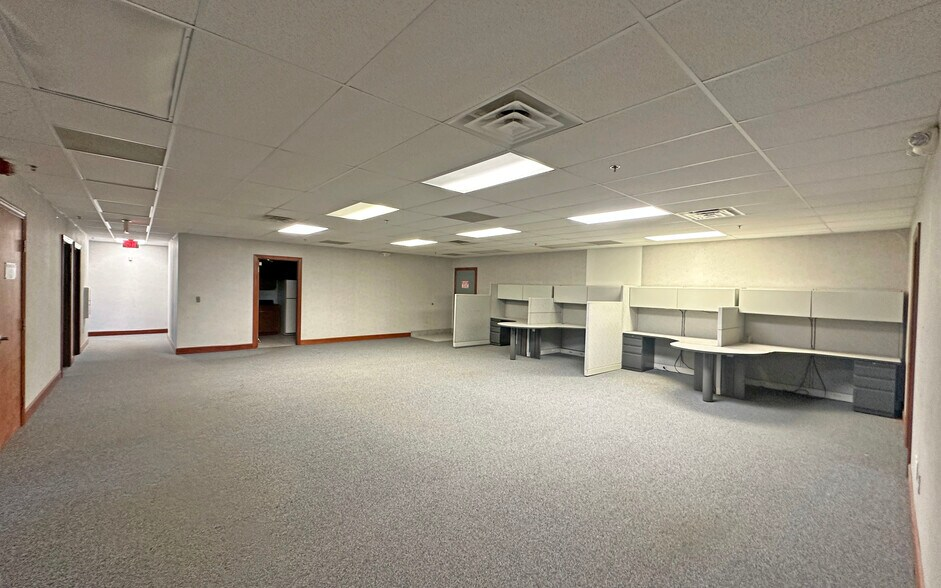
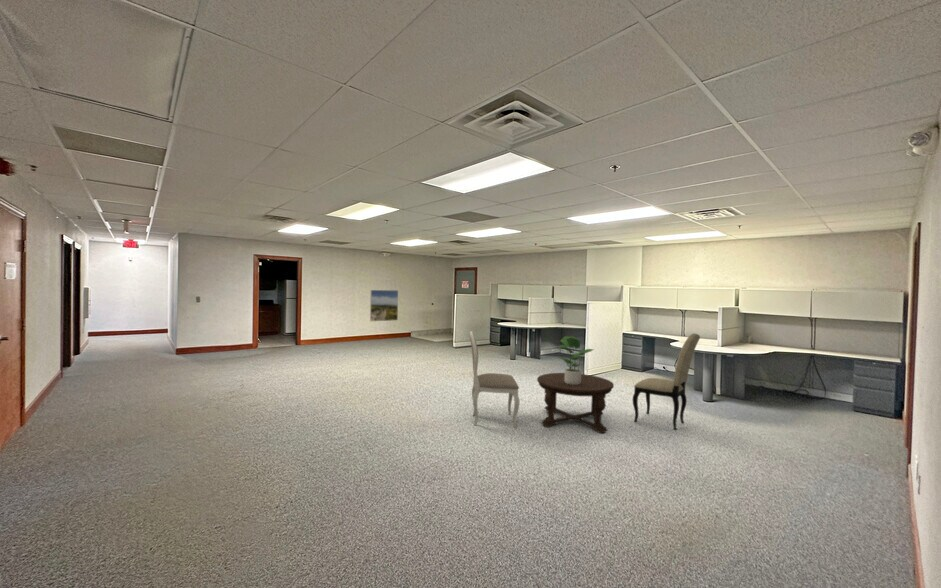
+ dining chair [469,330,520,429]
+ potted plant [557,335,595,385]
+ coffee table [536,372,615,434]
+ dining chair [632,332,701,431]
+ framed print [369,289,399,322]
